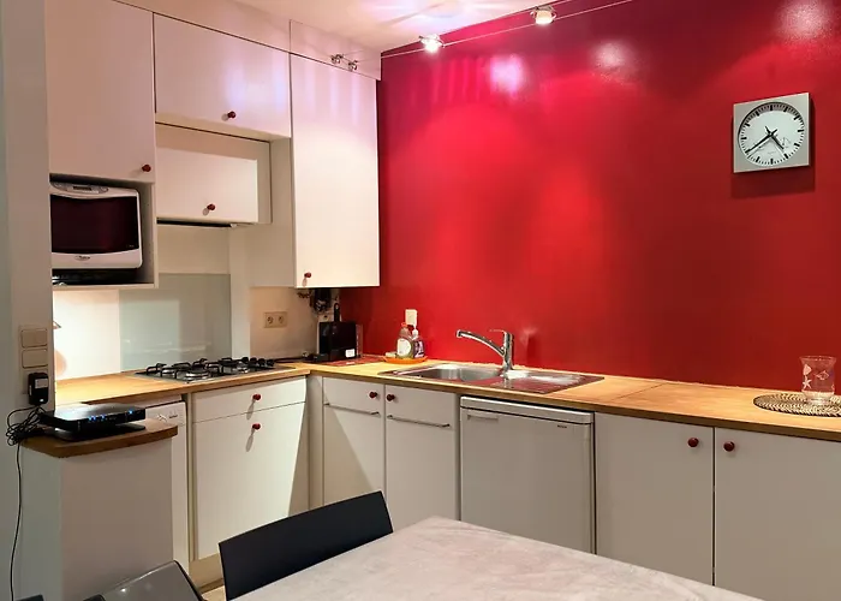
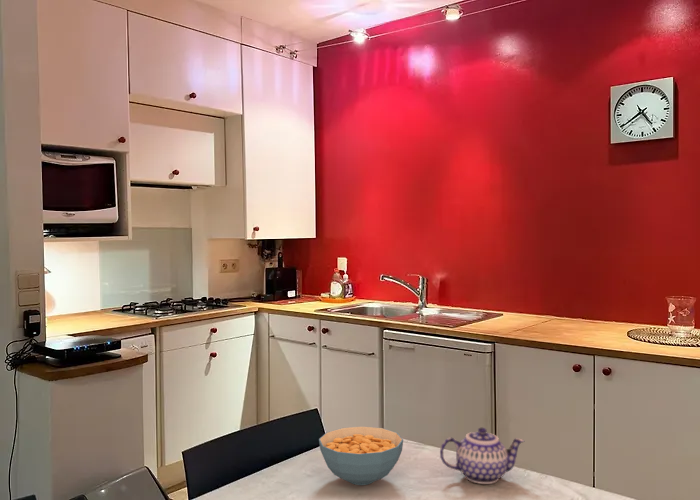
+ cereal bowl [318,425,404,486]
+ teapot [439,427,525,485]
